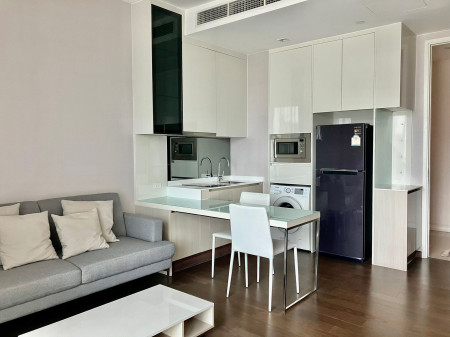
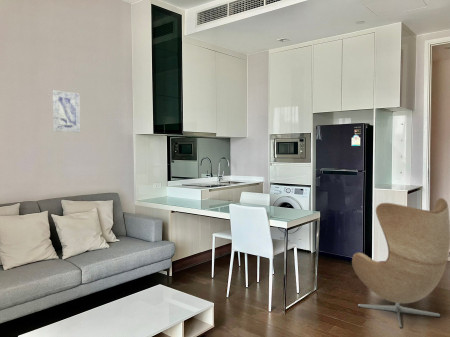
+ armchair [351,197,450,329]
+ wall art [52,89,81,133]
